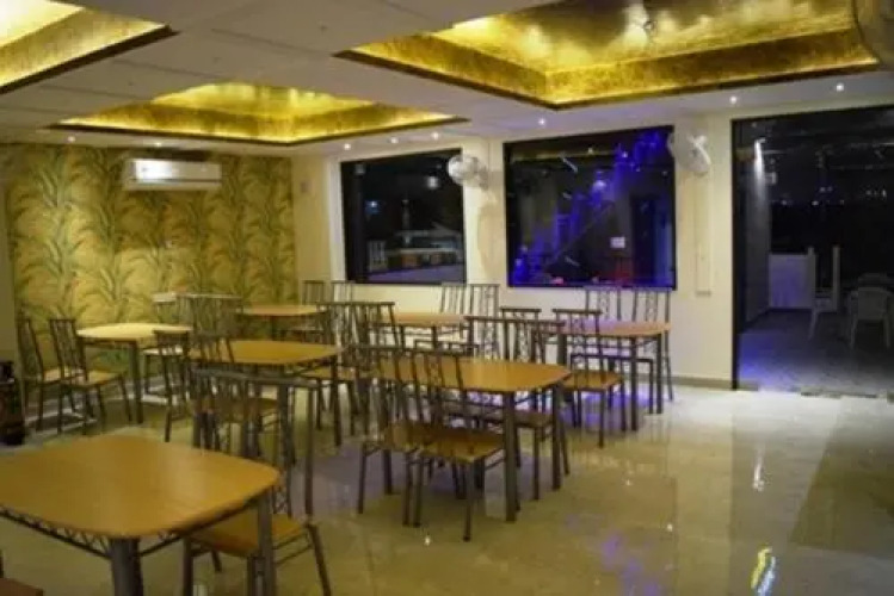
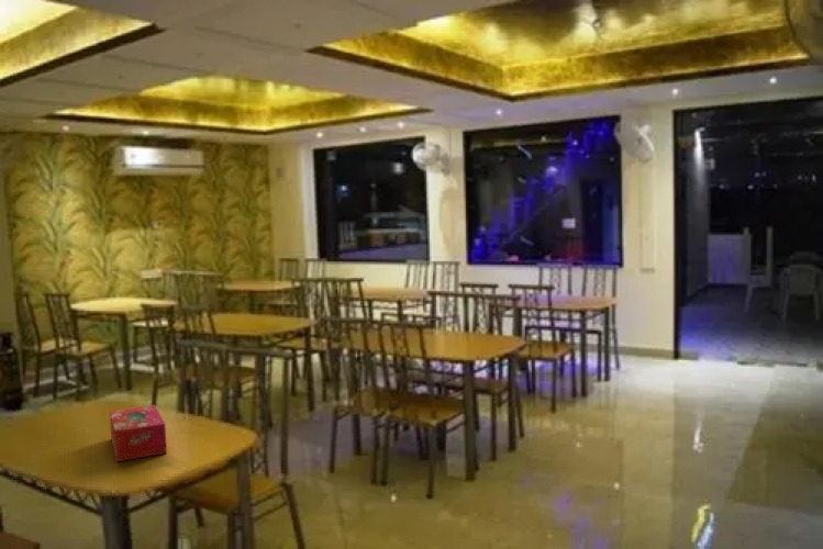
+ tissue box [109,404,168,462]
